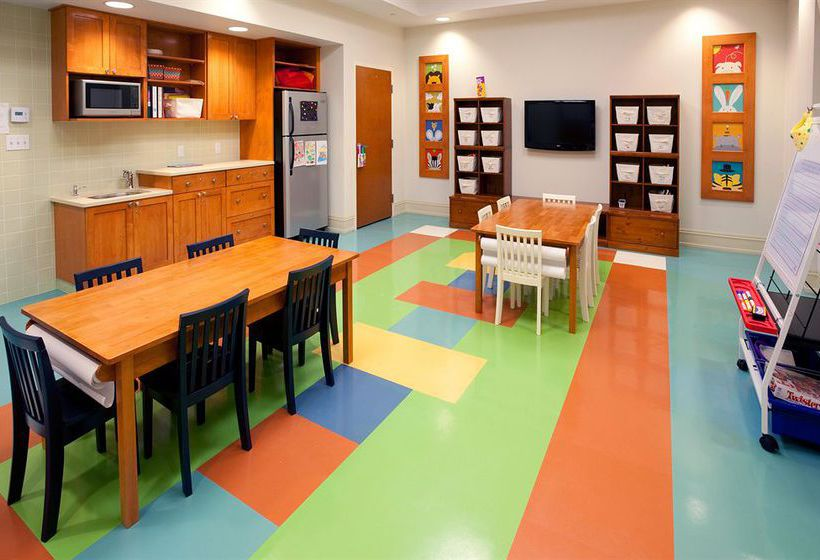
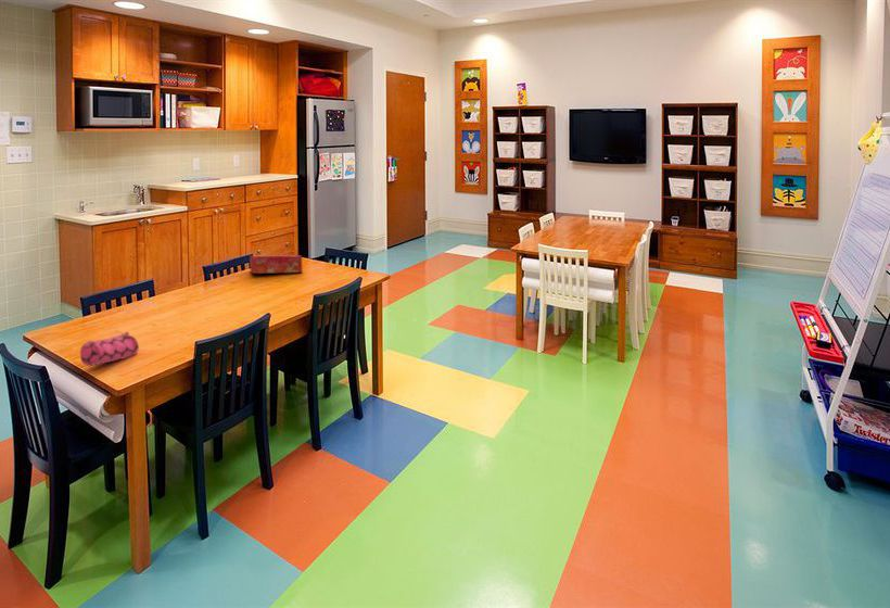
+ tissue box [249,254,303,275]
+ pencil case [79,331,140,367]
